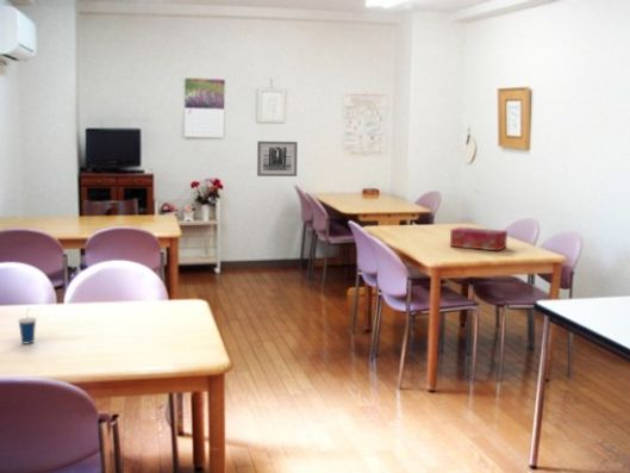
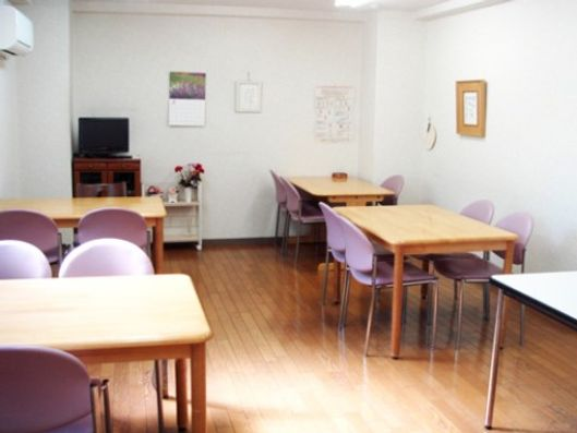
- tissue box [449,226,509,253]
- cup [17,306,38,346]
- wall art [256,141,299,178]
